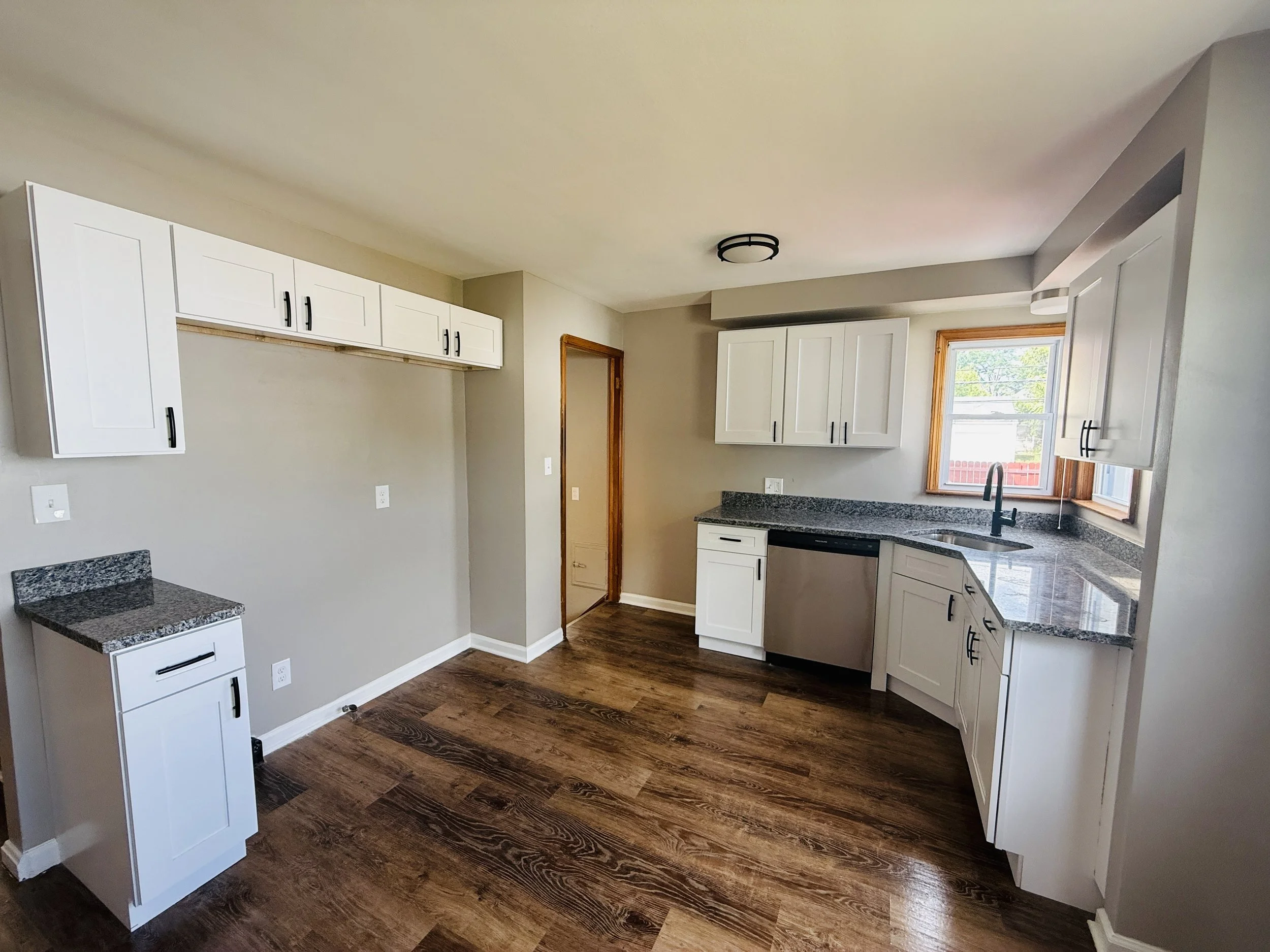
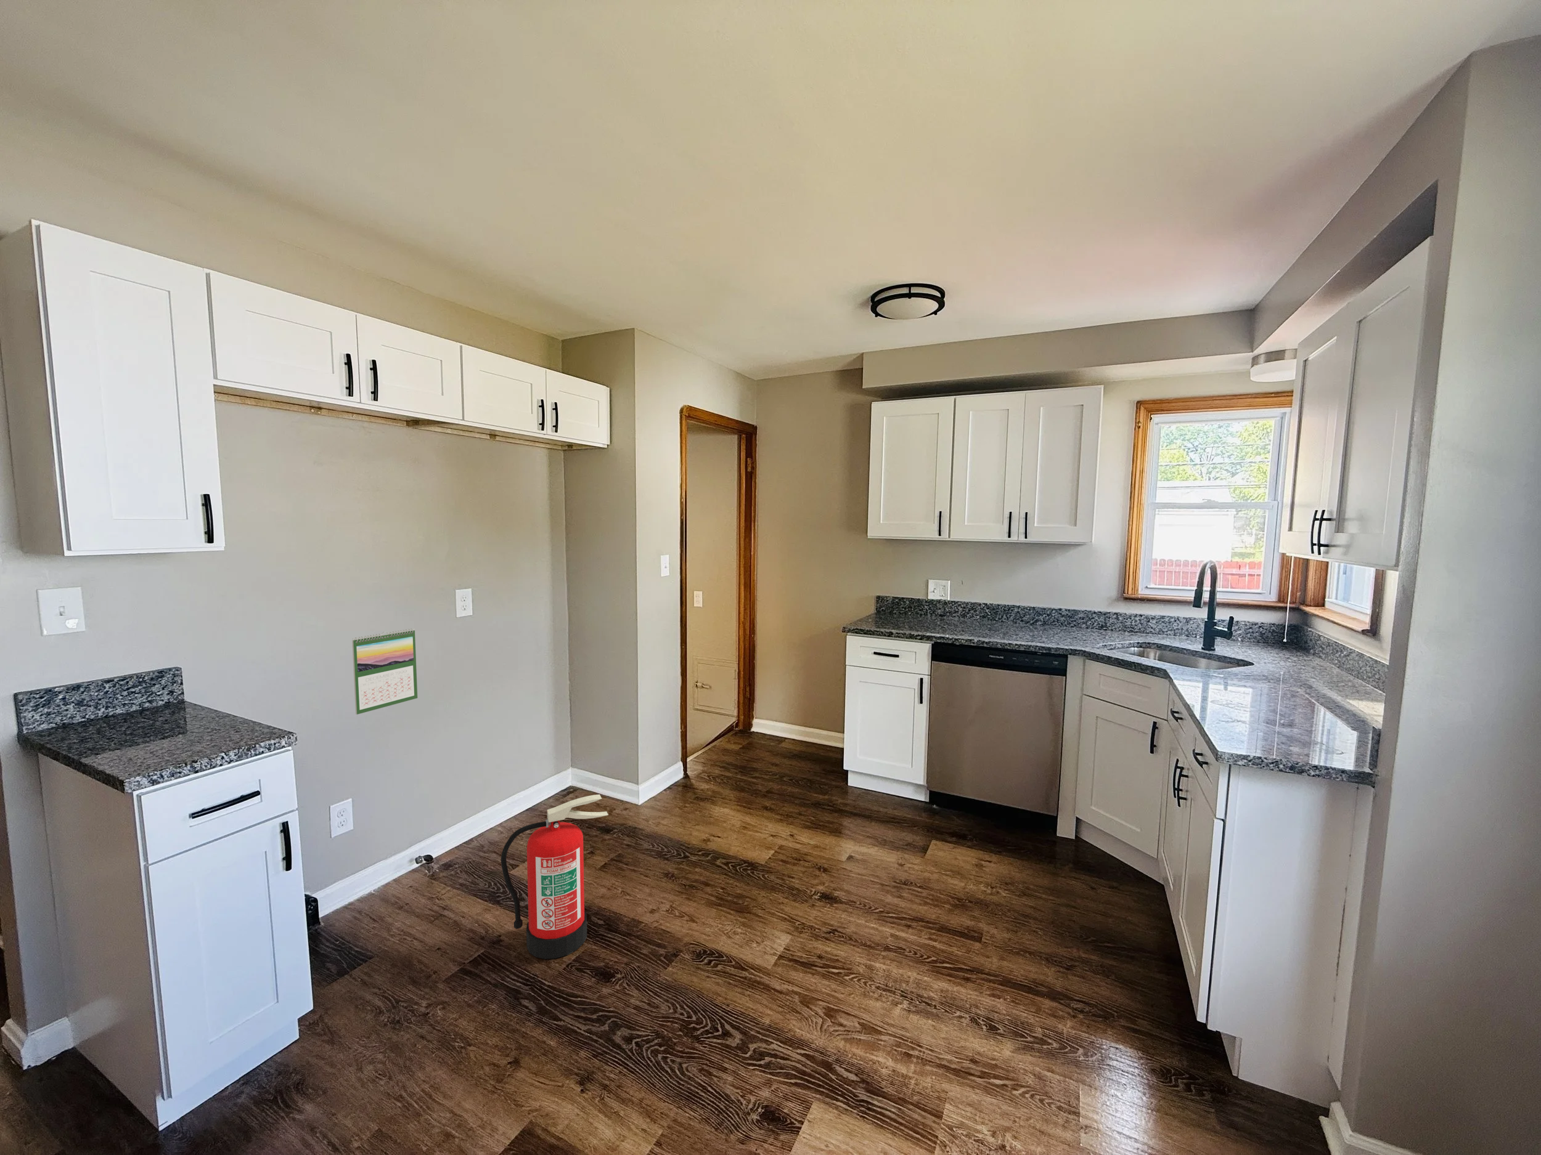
+ calendar [352,628,417,715]
+ fire extinguisher [500,793,609,960]
